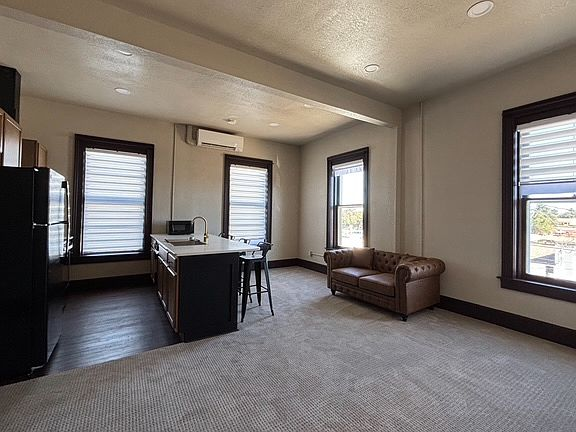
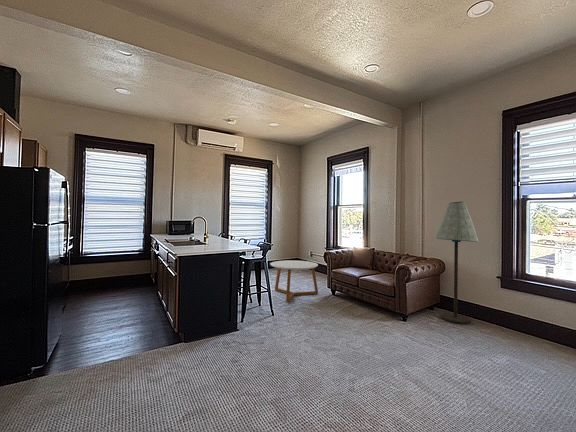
+ coffee table [269,259,319,303]
+ floor lamp [435,201,480,325]
